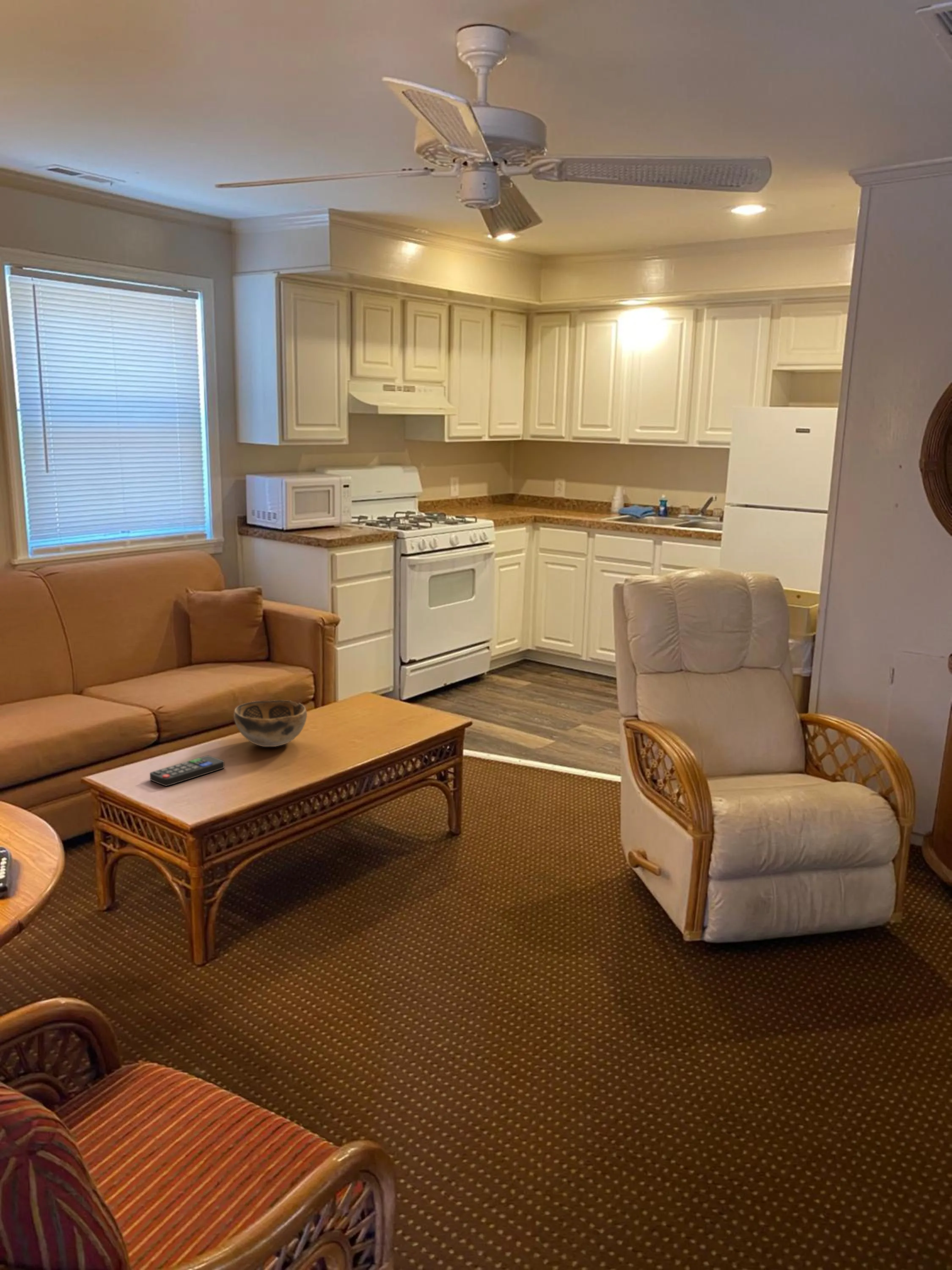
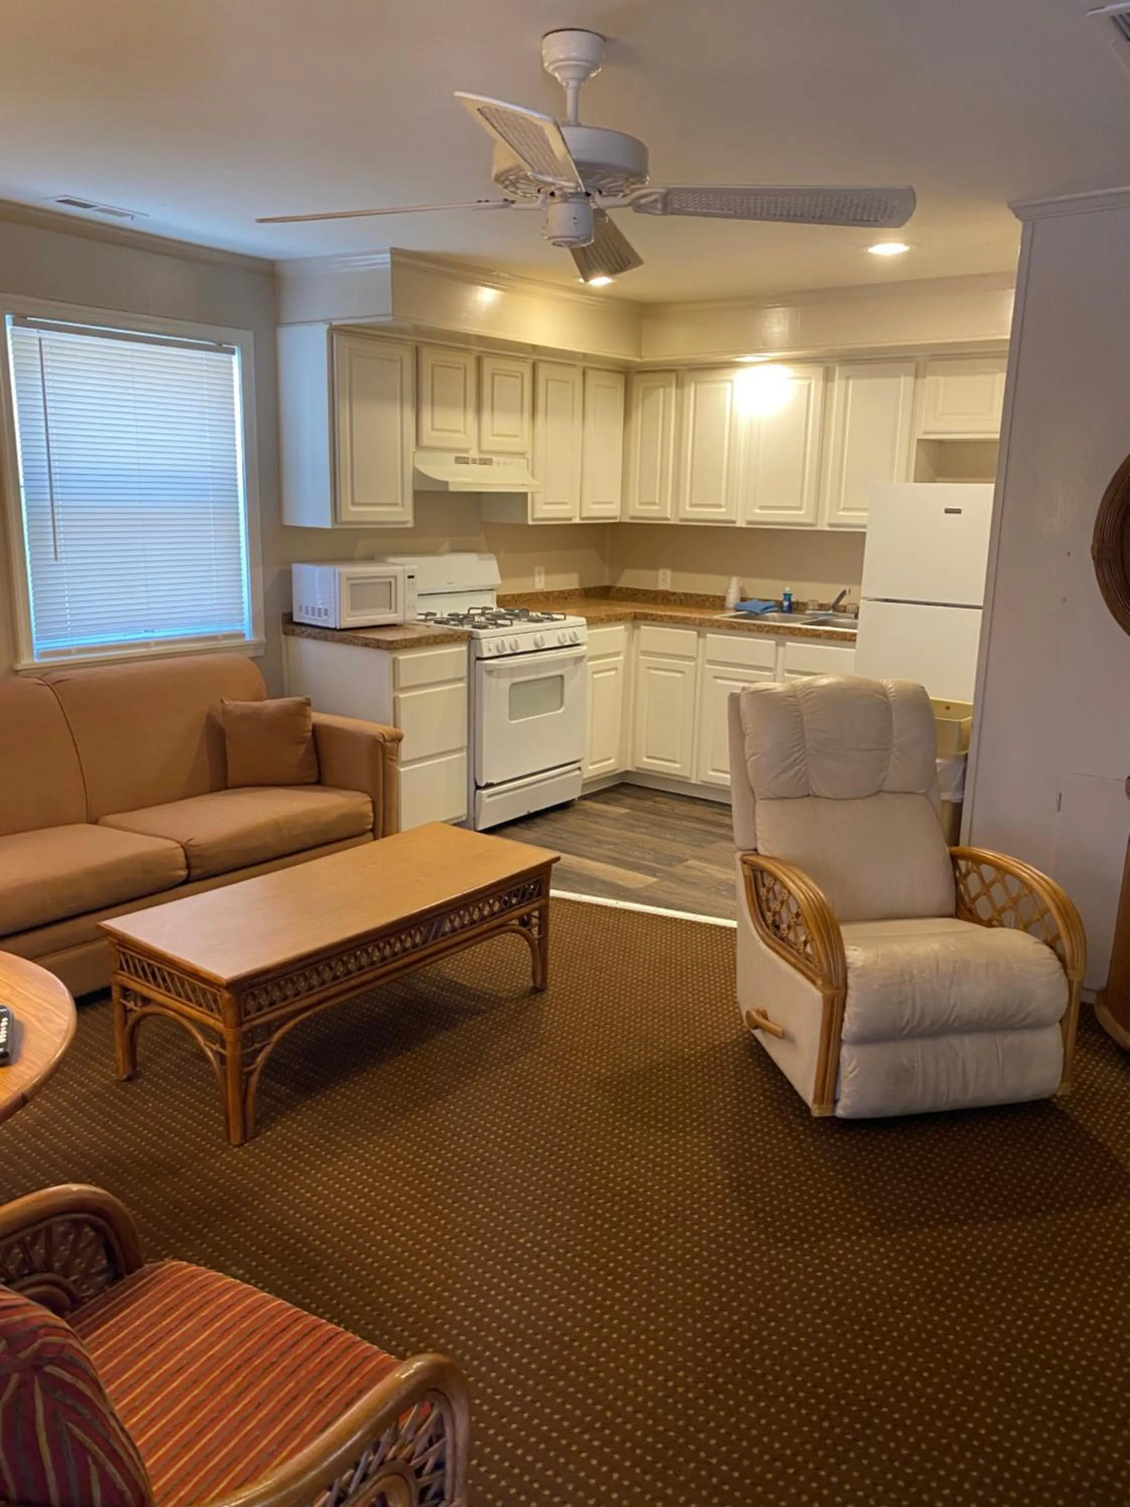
- decorative bowl [233,700,308,747]
- remote control [149,755,225,787]
